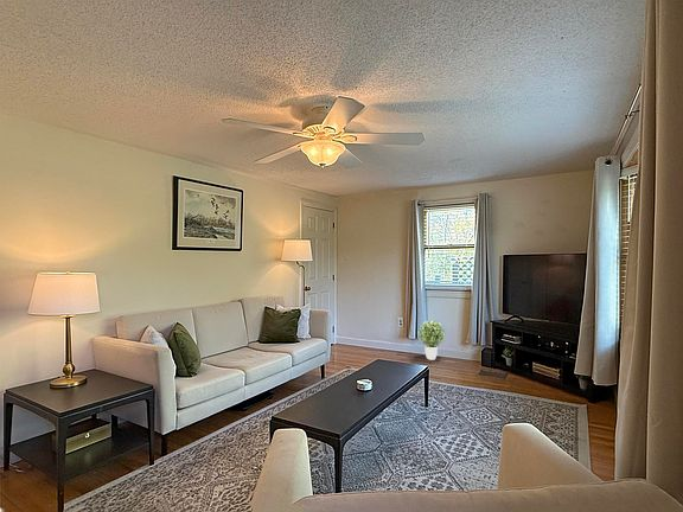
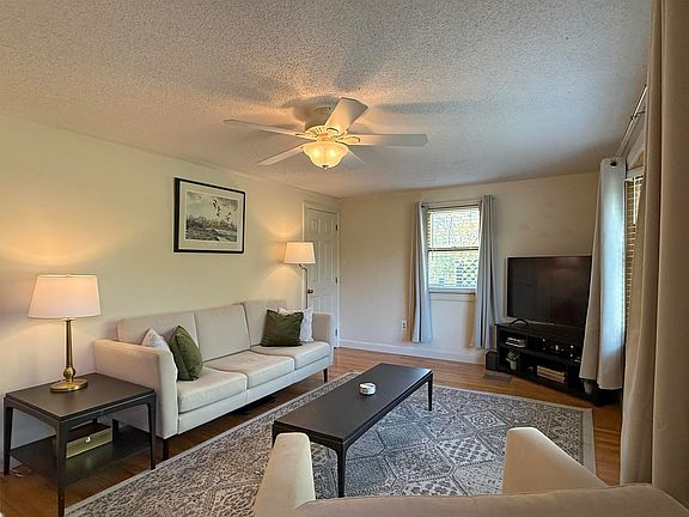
- potted plant [416,320,446,360]
